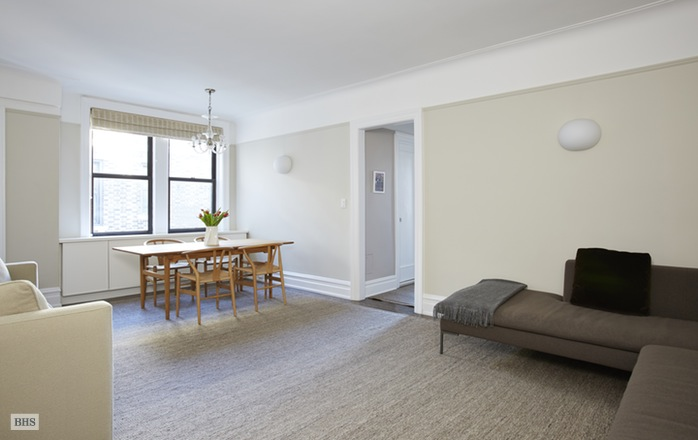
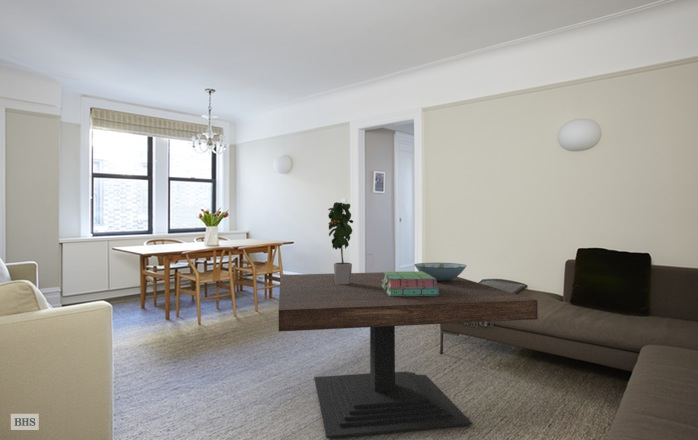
+ potted plant [327,201,354,284]
+ decorative bowl [413,262,467,282]
+ coffee table [278,271,539,439]
+ stack of books [381,270,439,296]
